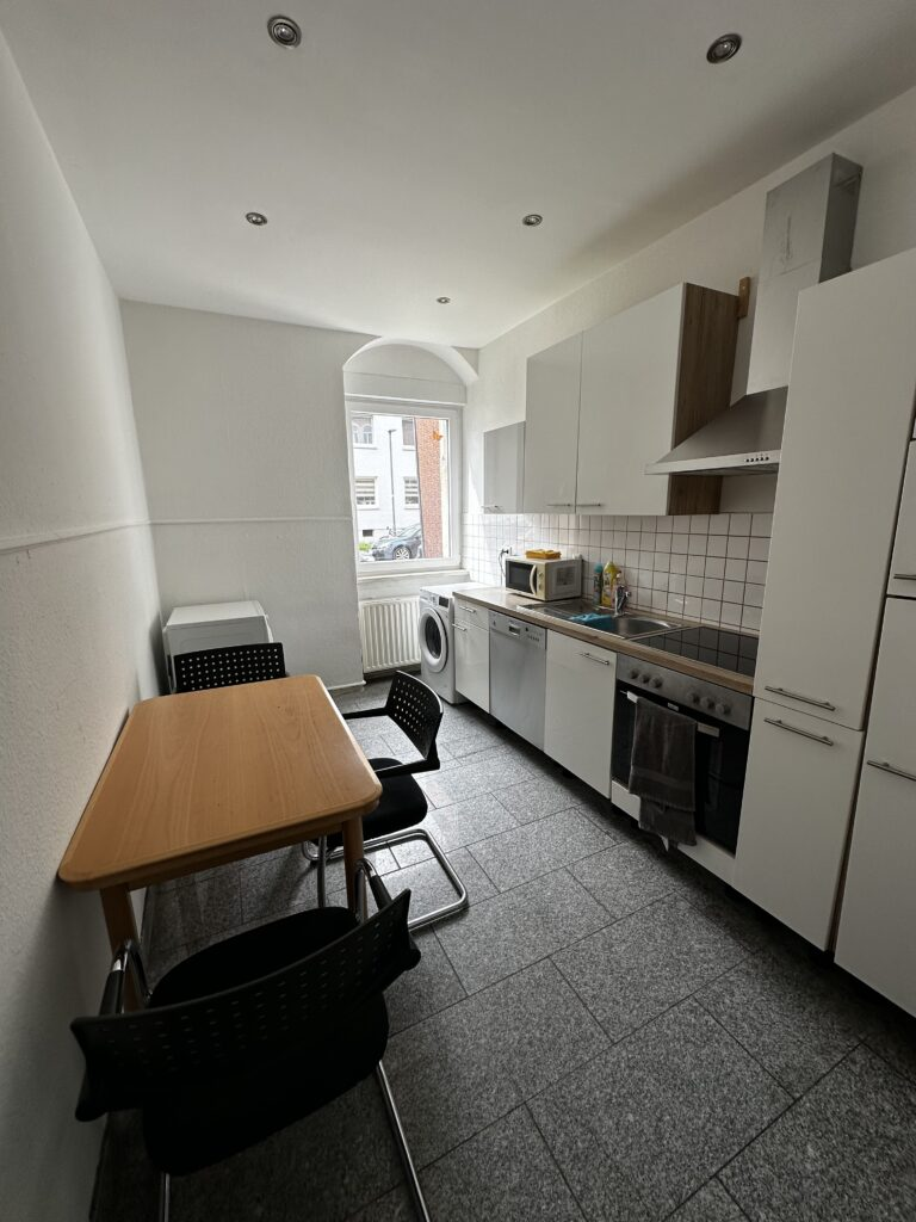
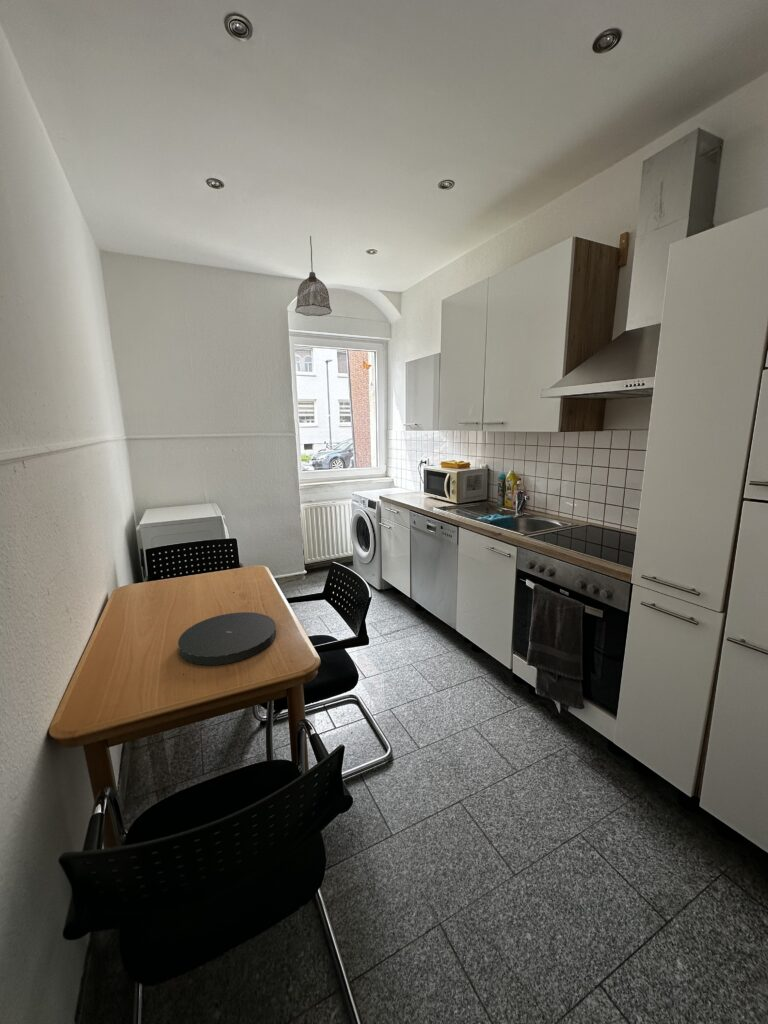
+ plate [177,611,277,666]
+ pendant lamp [294,235,333,317]
